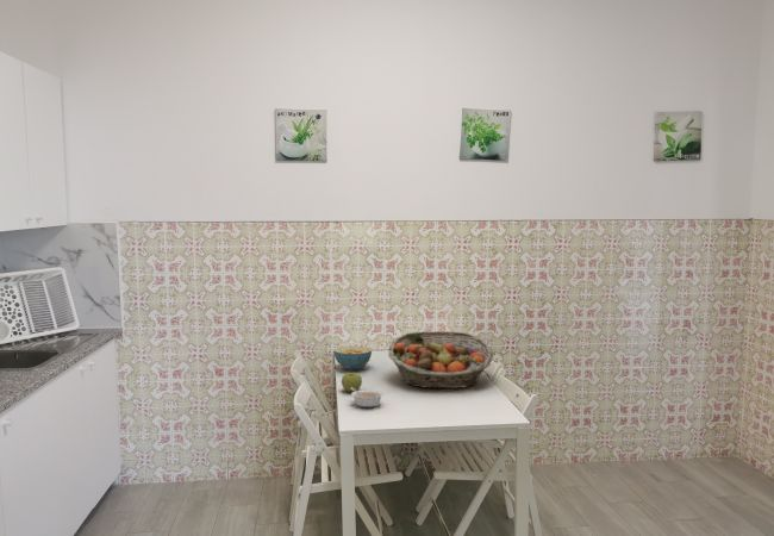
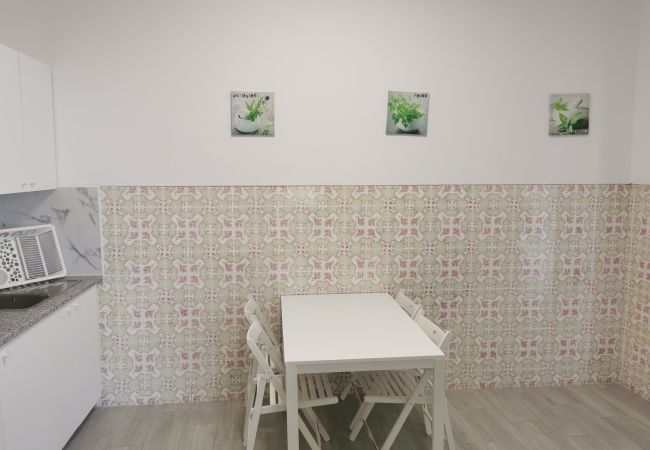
- fruit basket [387,330,494,389]
- legume [350,387,385,409]
- apple [341,372,363,393]
- cereal bowl [332,345,373,370]
